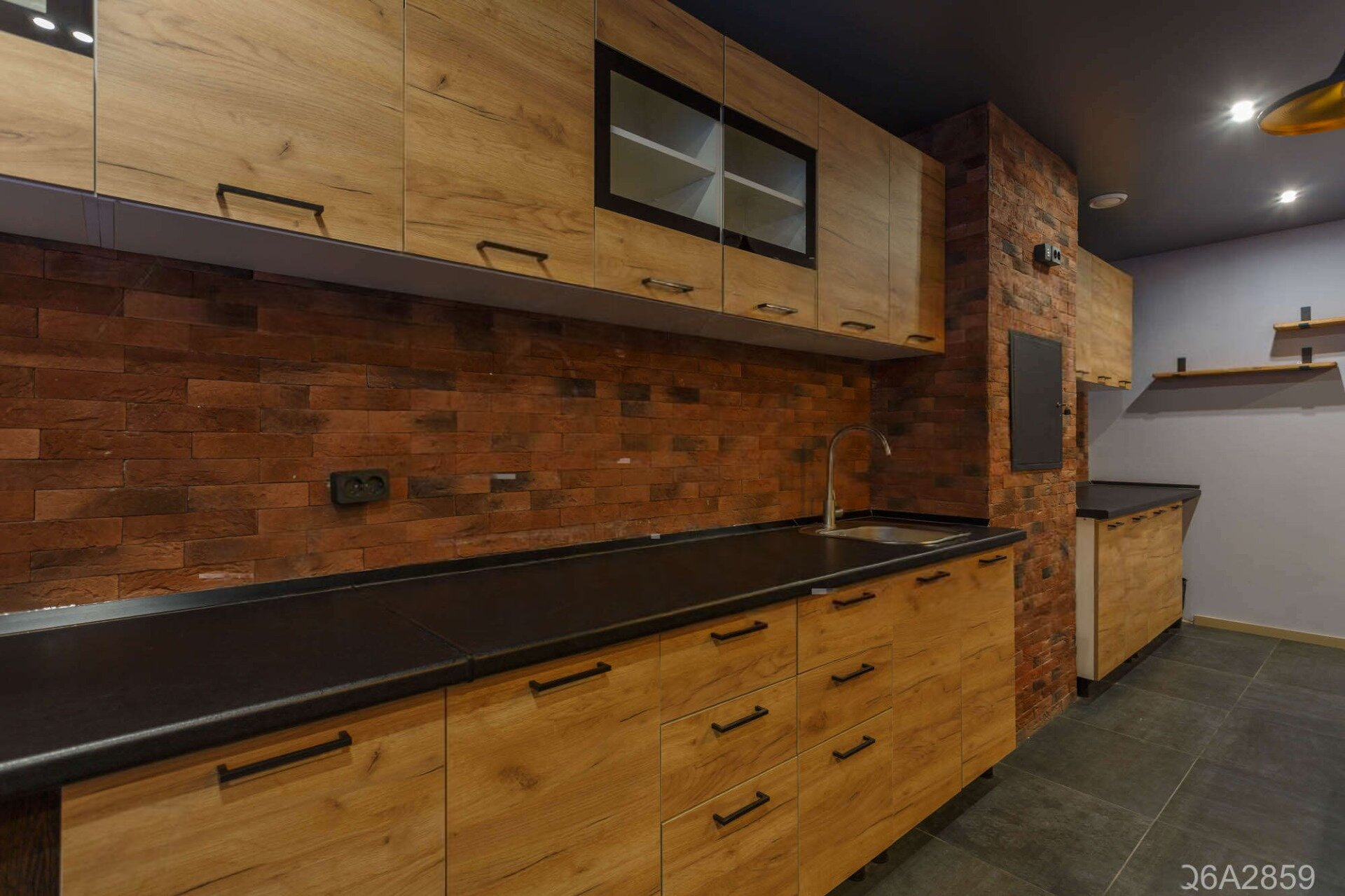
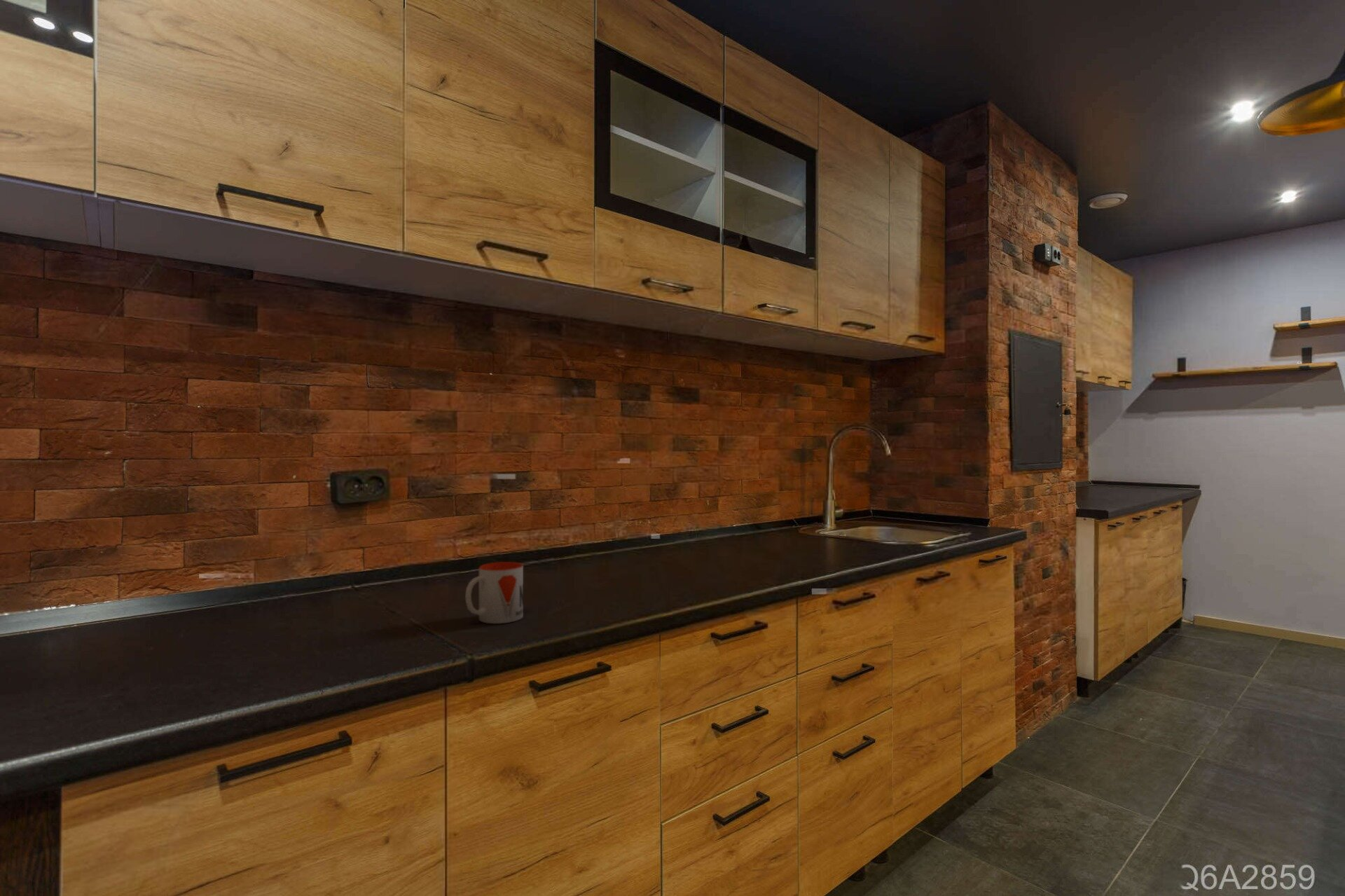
+ mug [464,561,524,624]
